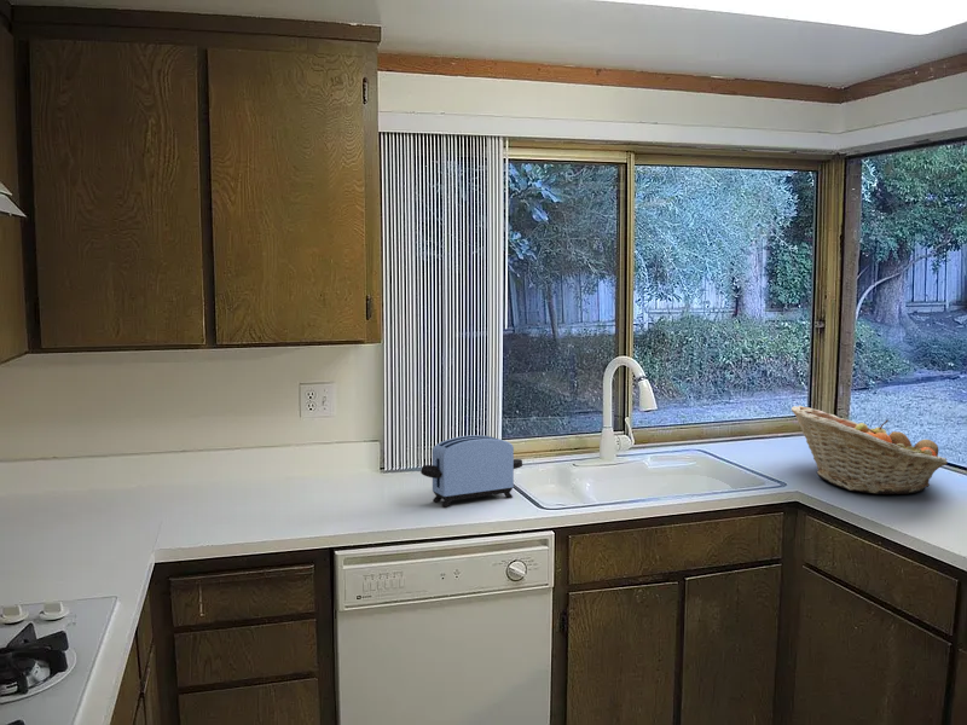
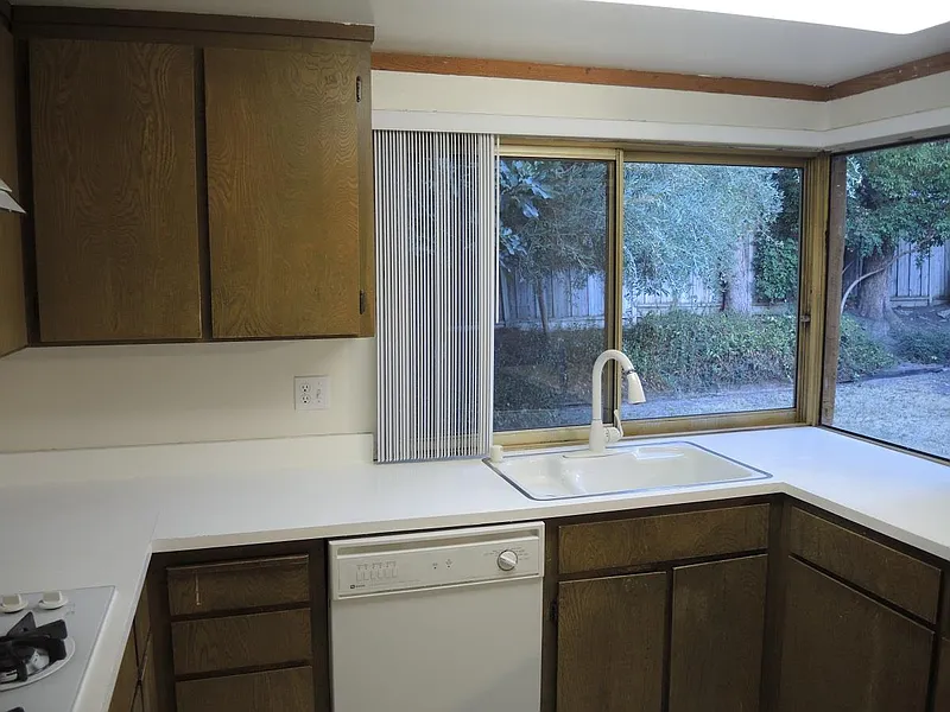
- fruit basket [791,405,948,495]
- toaster [419,434,523,507]
